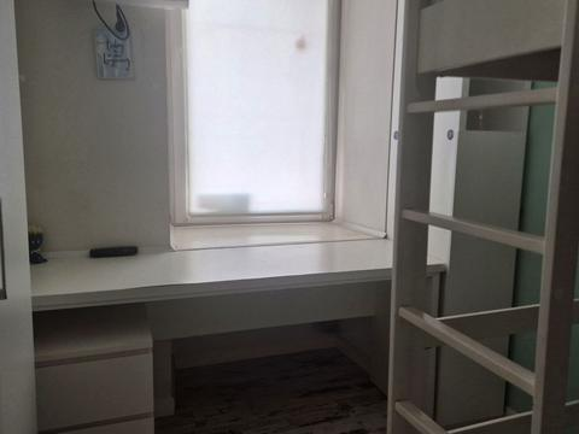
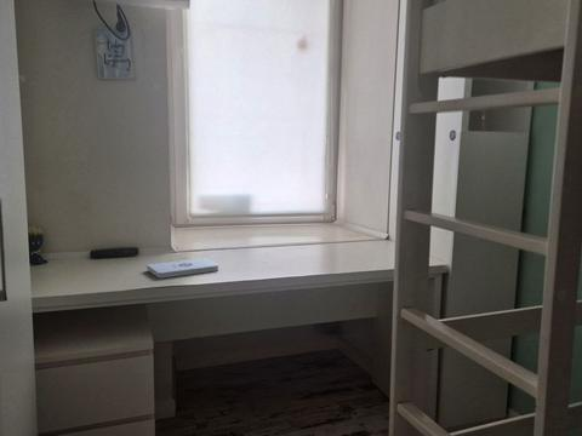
+ notepad [146,257,219,279]
